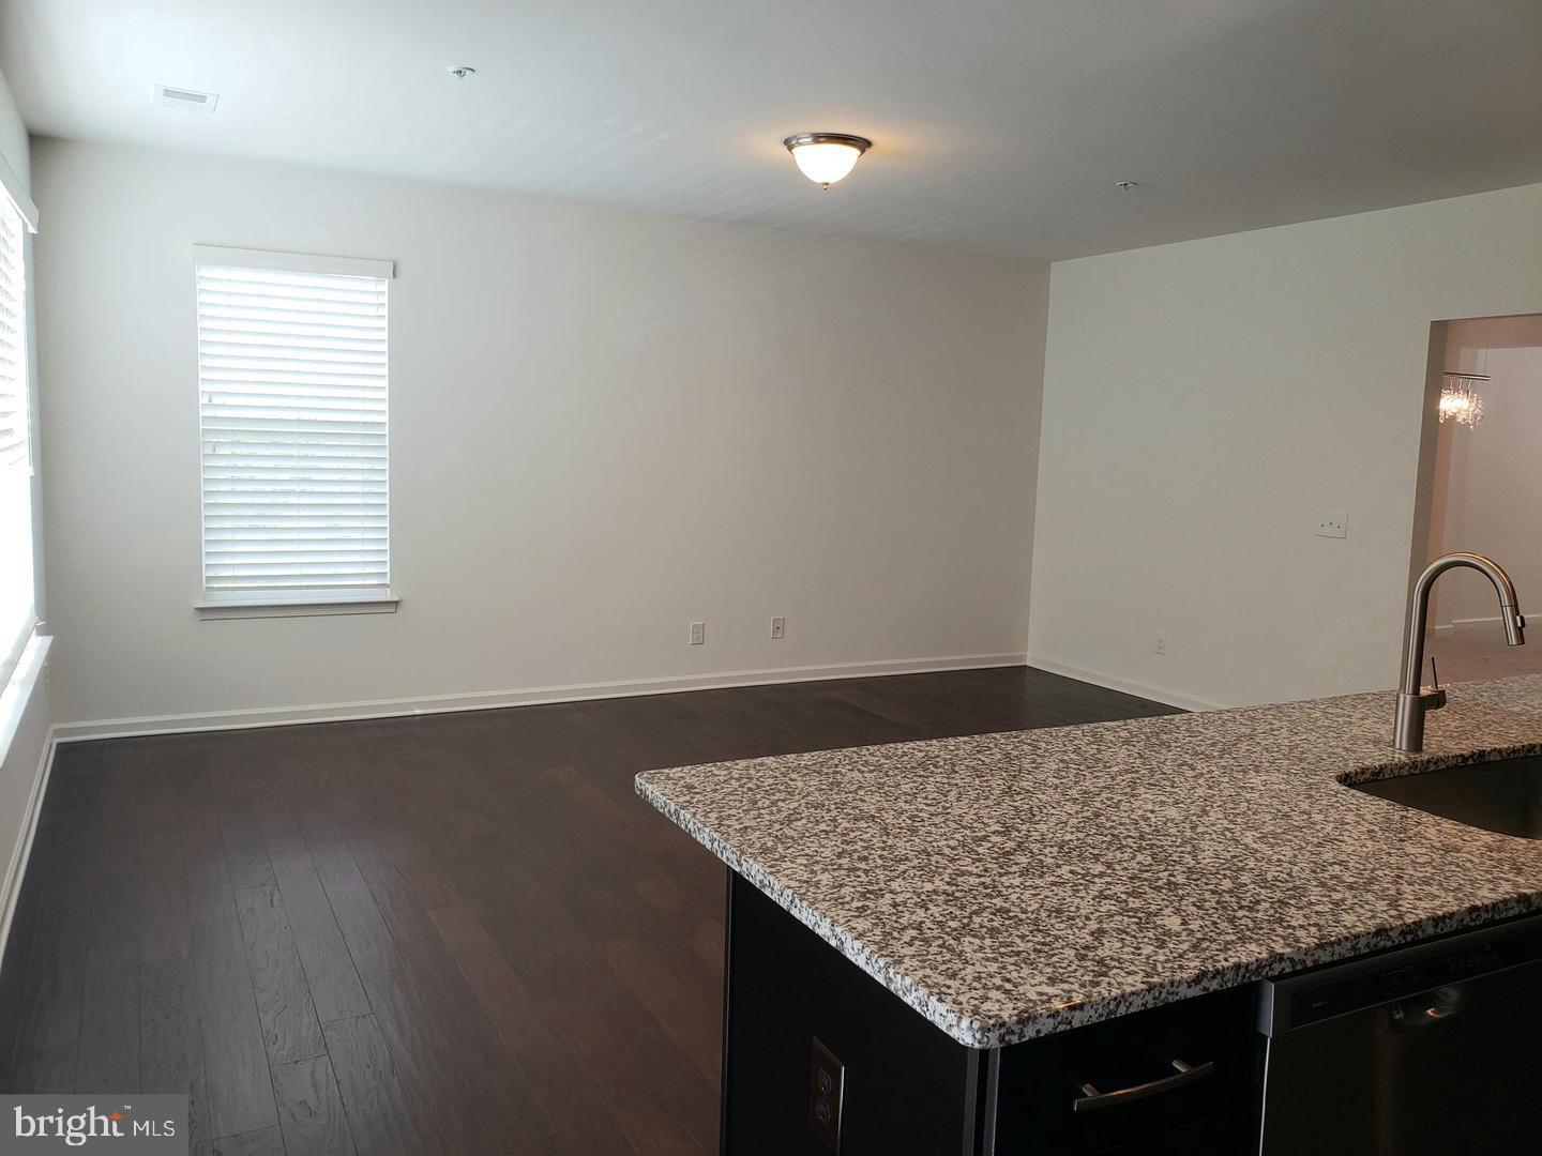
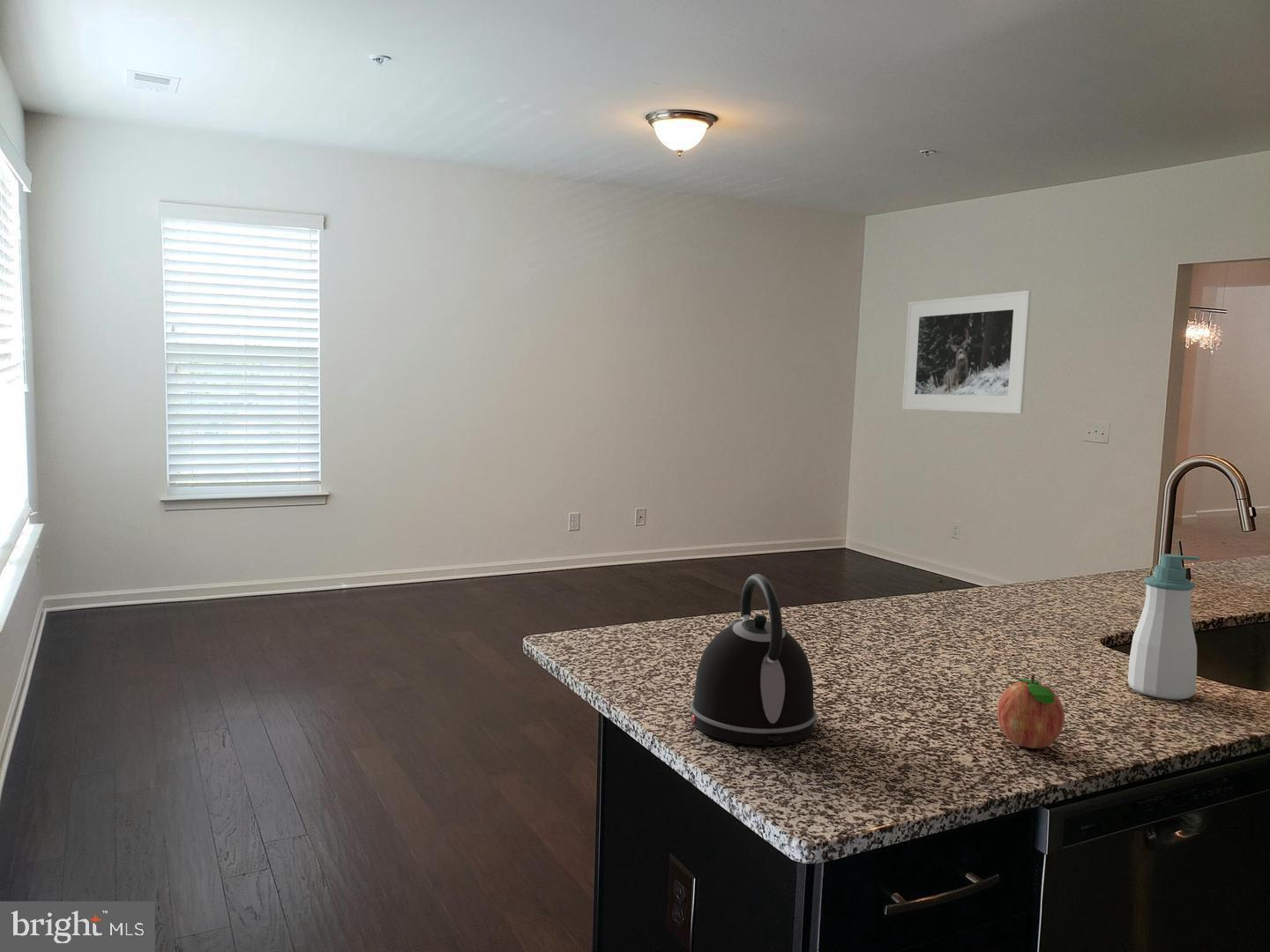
+ fruit [997,673,1065,749]
+ kettle [690,573,818,746]
+ soap bottle [1127,553,1200,700]
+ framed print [901,289,1032,414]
